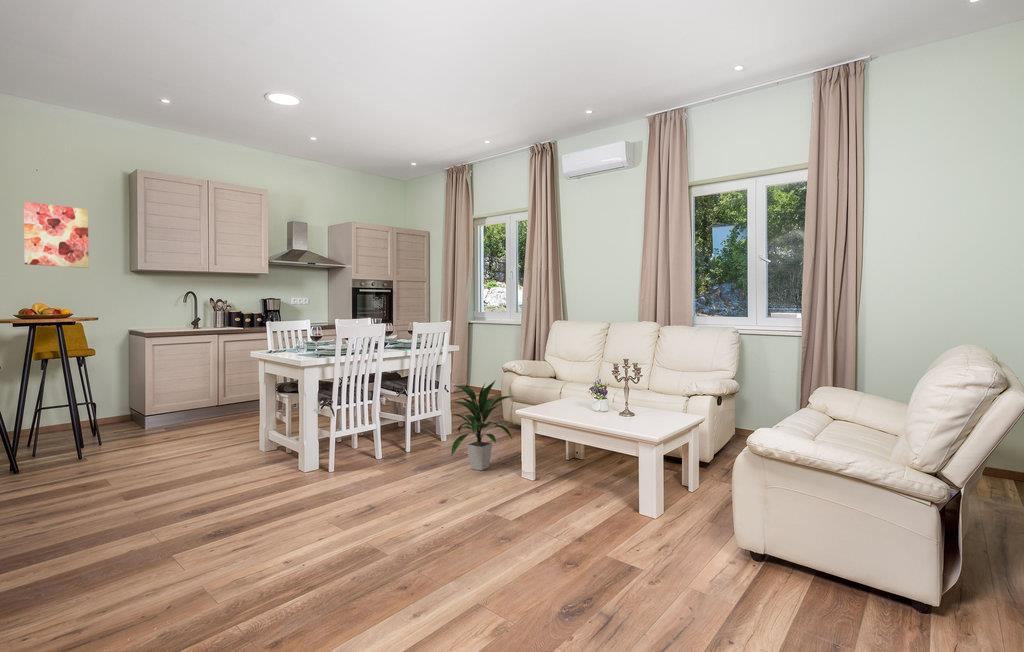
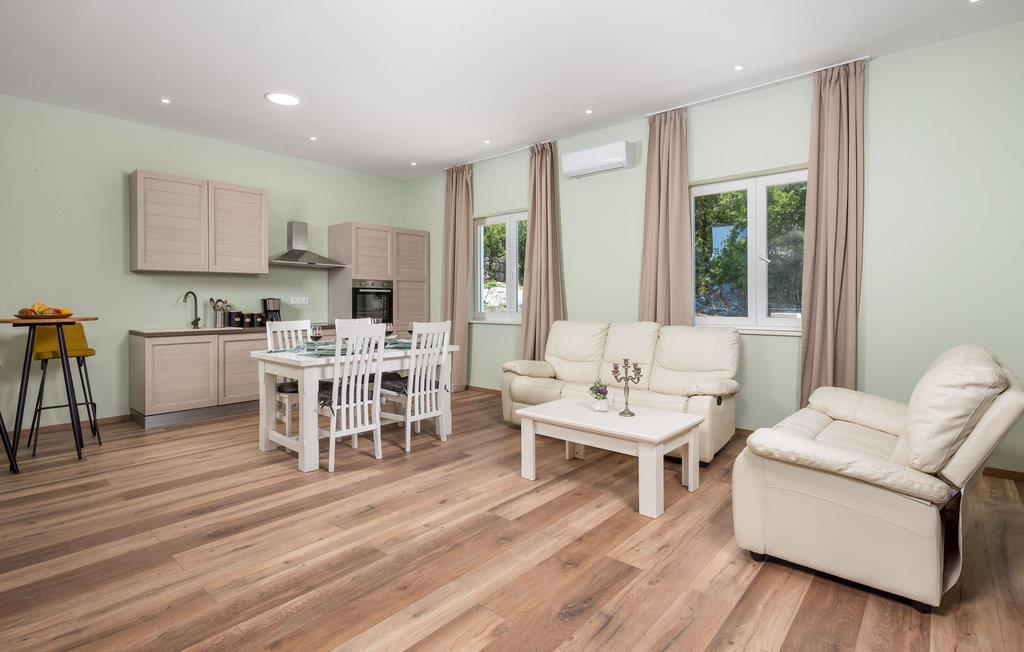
- wall art [23,201,90,269]
- indoor plant [448,379,516,471]
